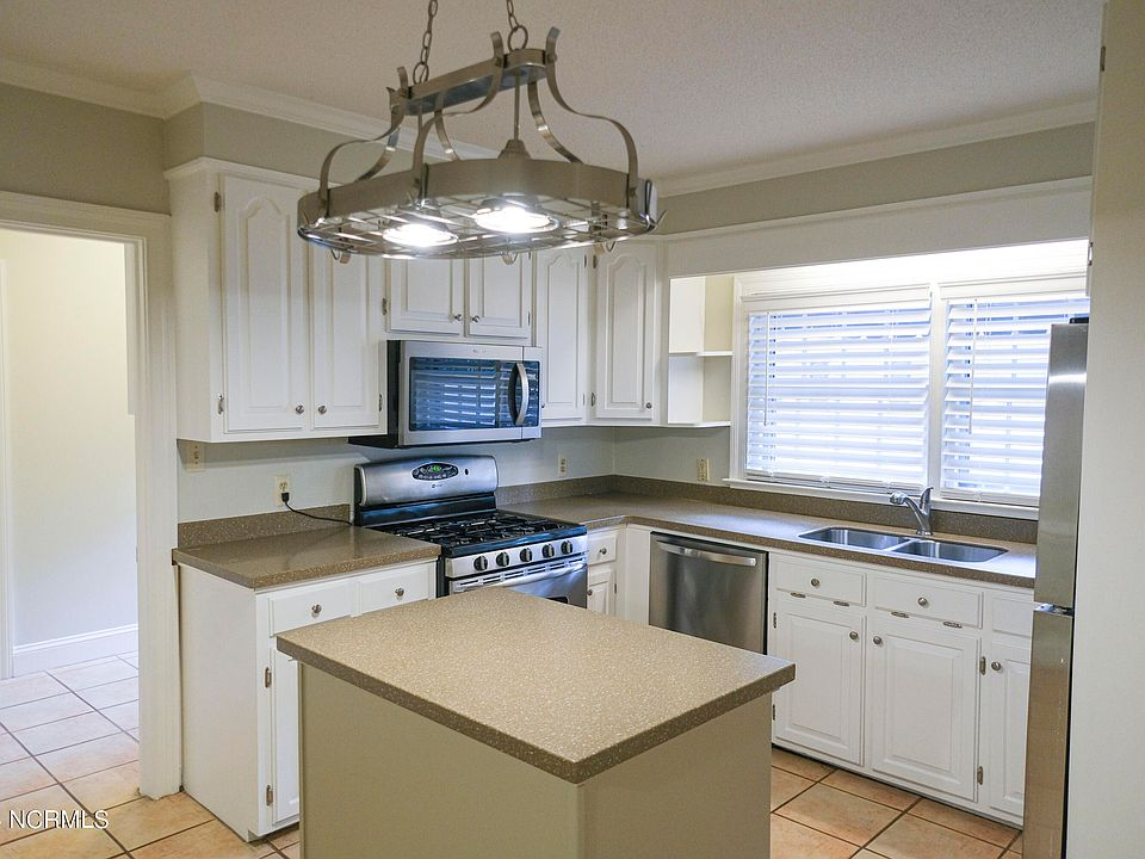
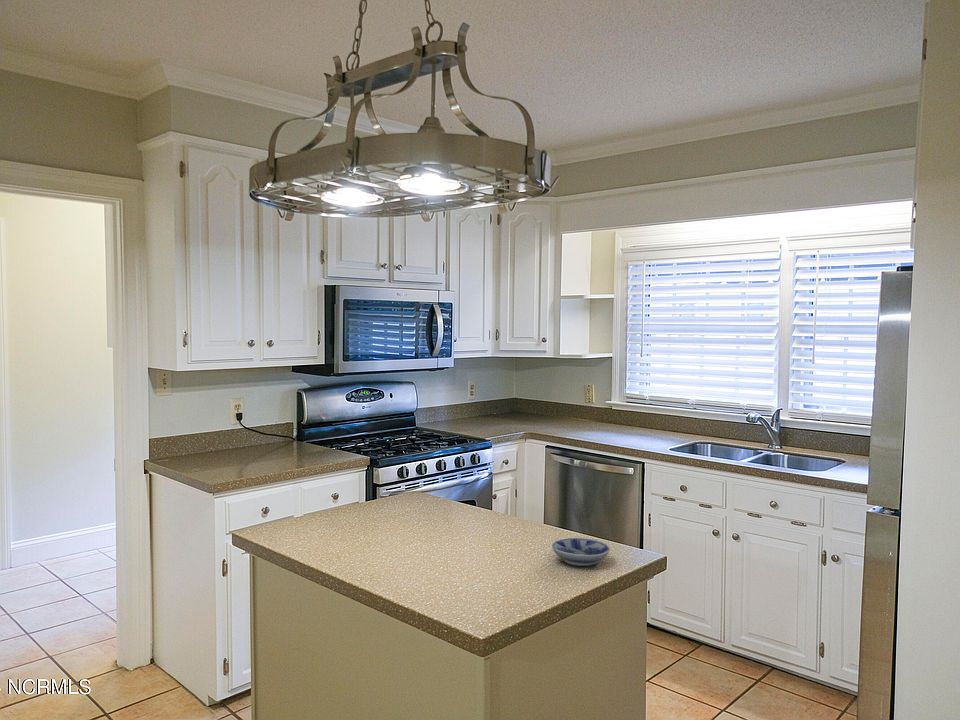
+ bowl [551,537,611,567]
